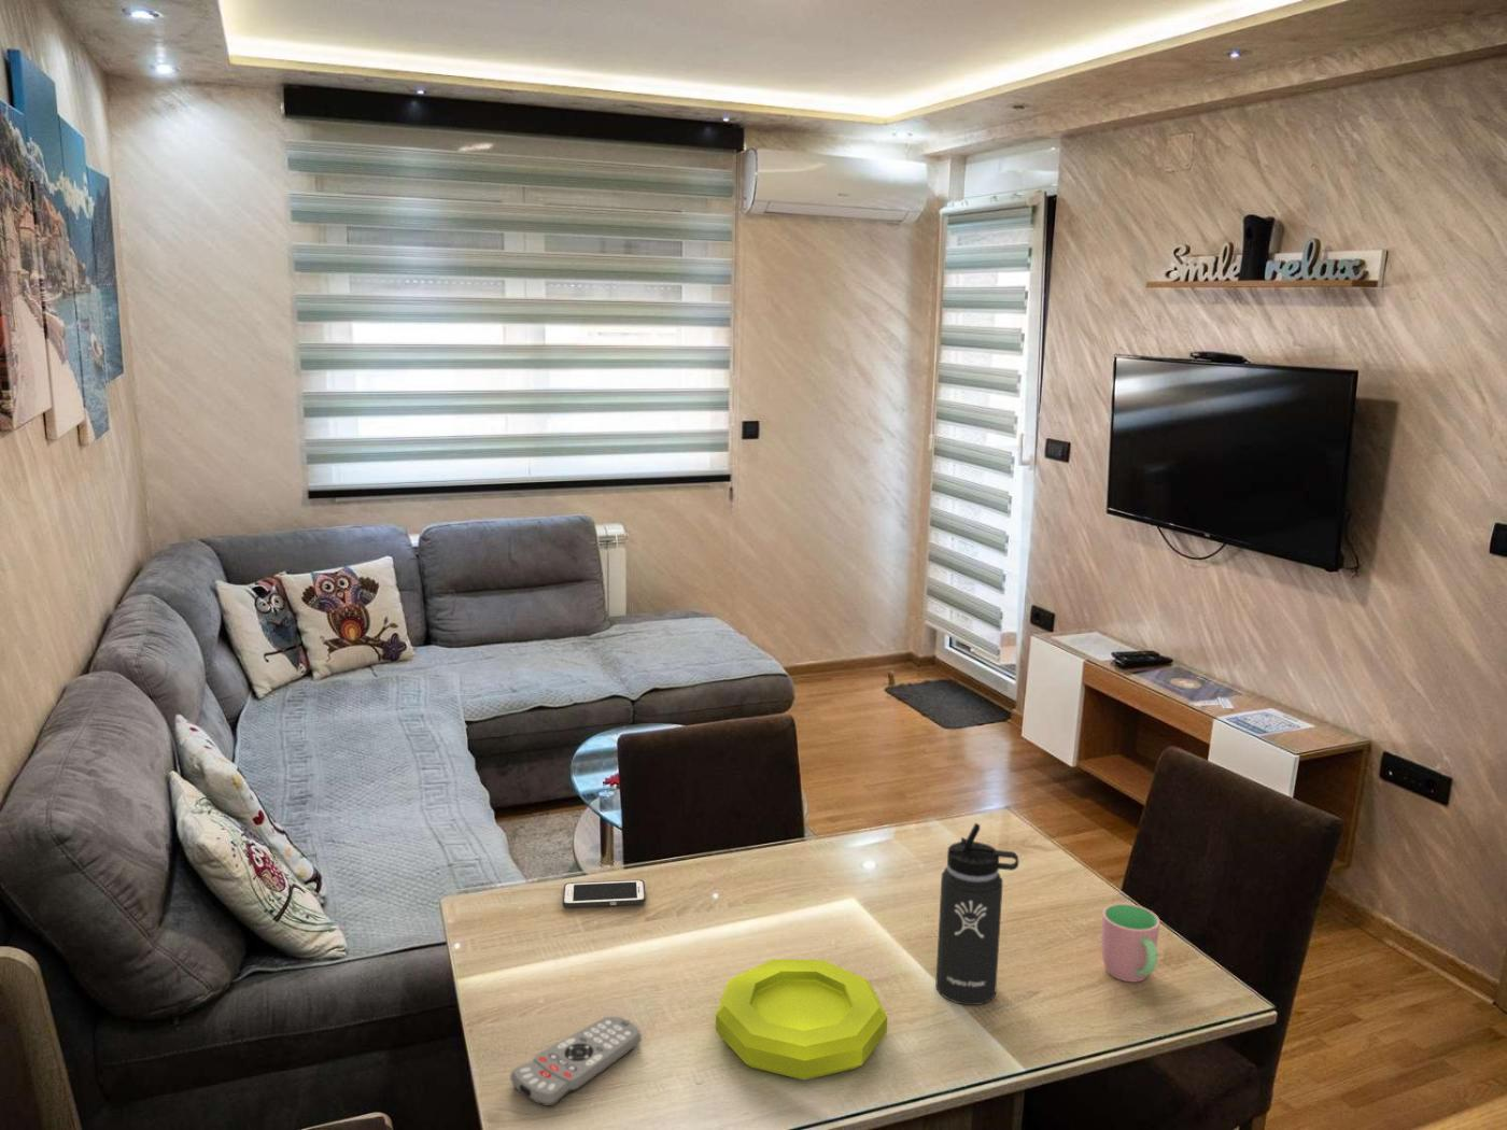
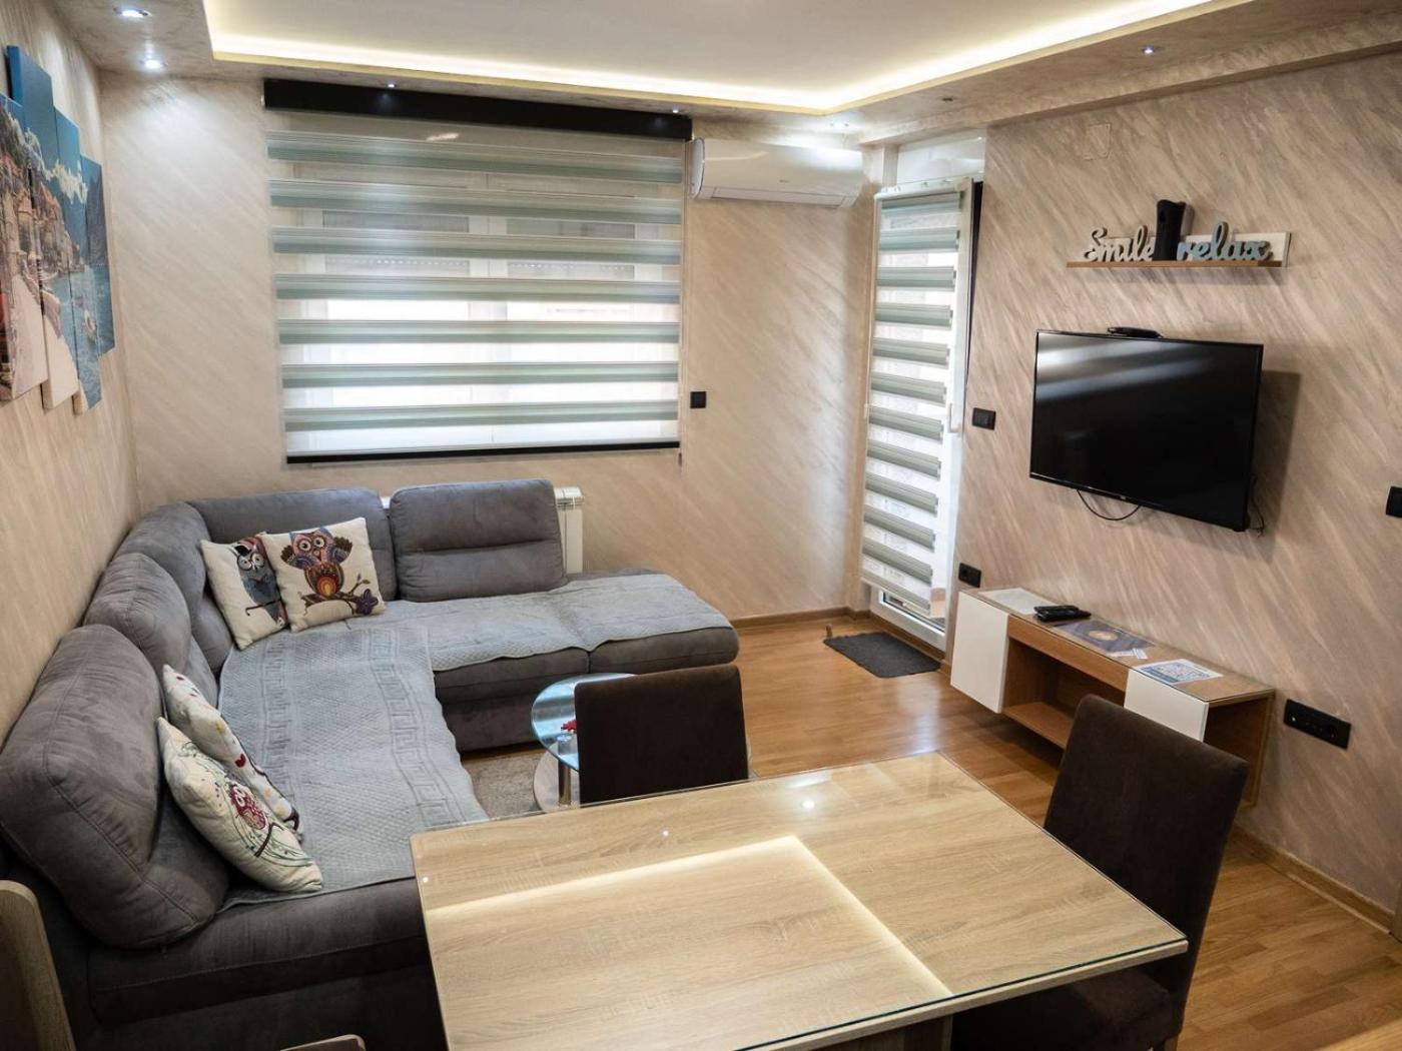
- cell phone [562,880,647,908]
- thermos bottle [934,823,1019,1007]
- cup [1100,903,1161,983]
- bowl [714,958,888,1080]
- remote control [509,1016,643,1107]
